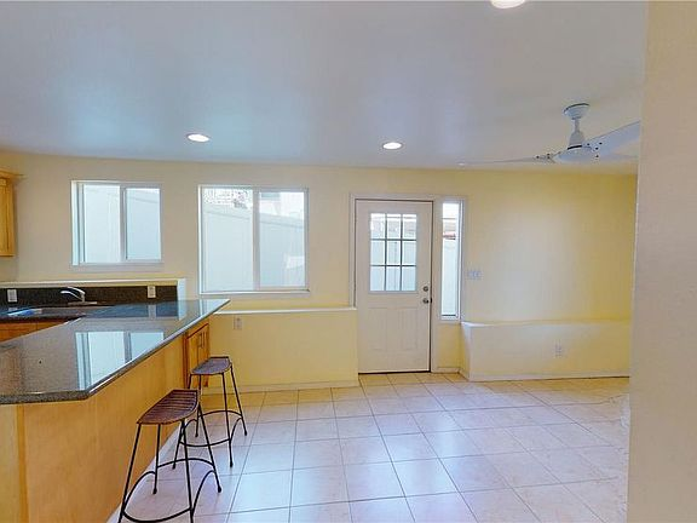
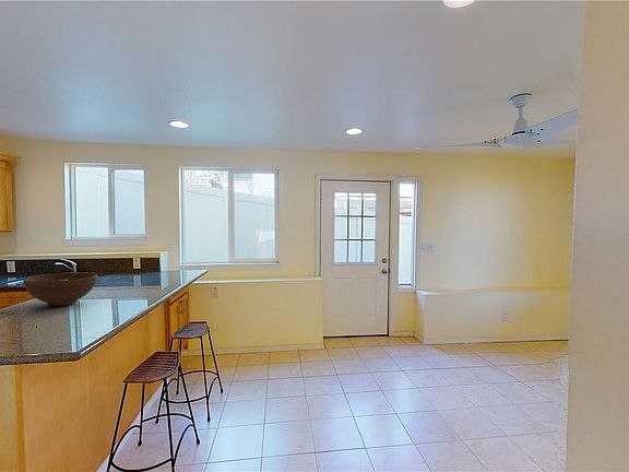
+ fruit bowl [23,271,98,307]
